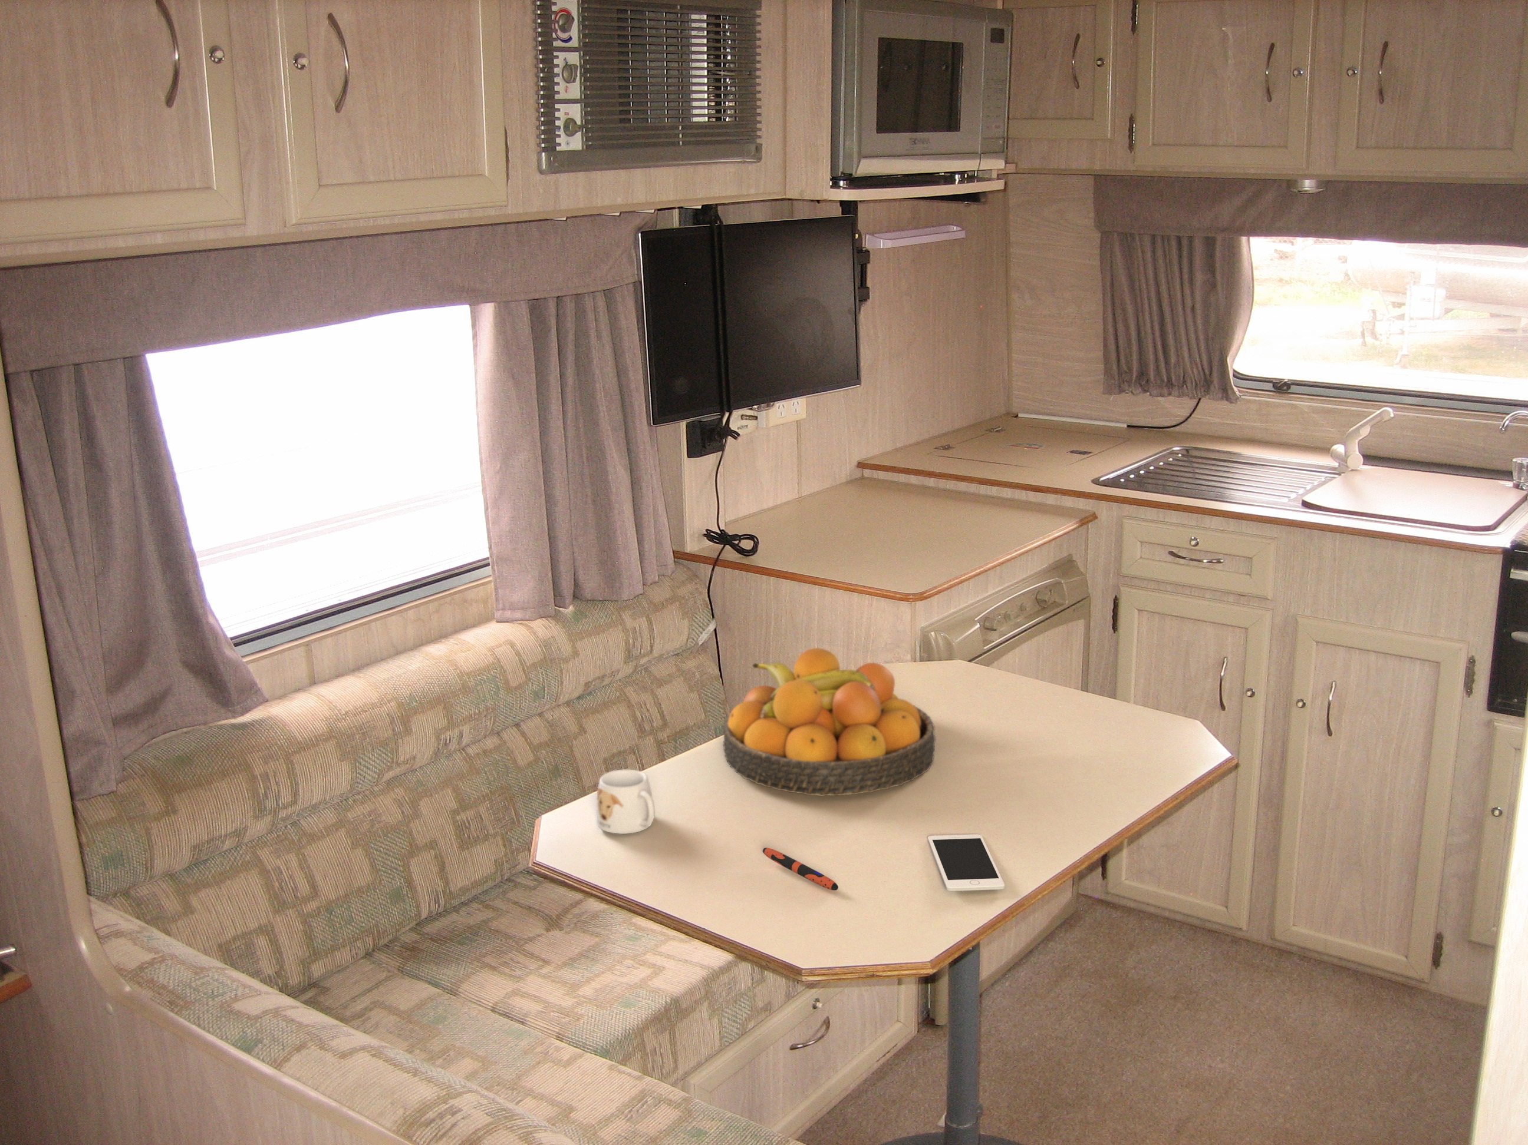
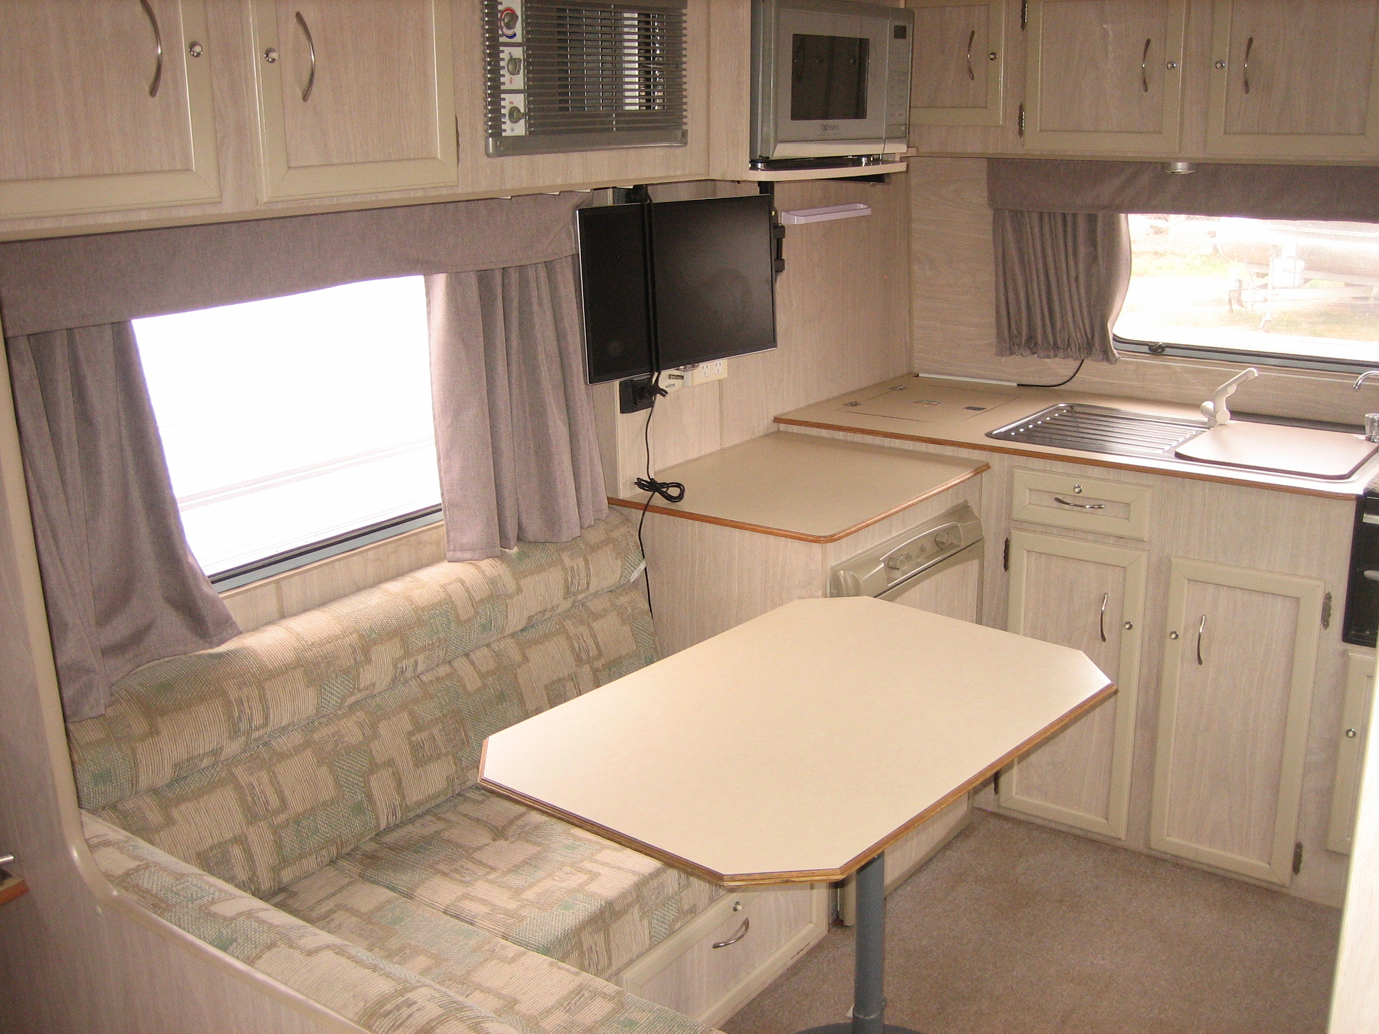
- mug [596,770,656,835]
- cell phone [928,833,1005,891]
- pen [763,848,839,891]
- fruit bowl [723,647,936,797]
